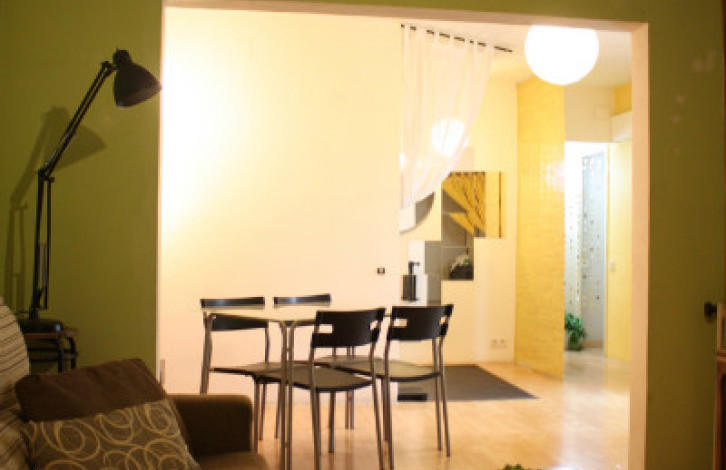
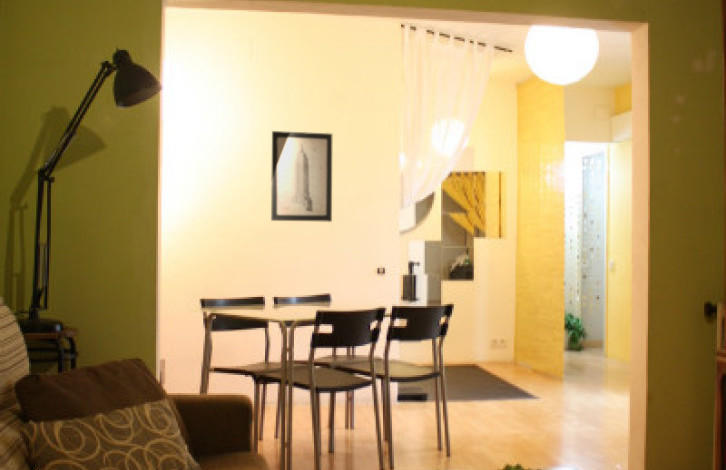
+ wall art [270,130,333,223]
